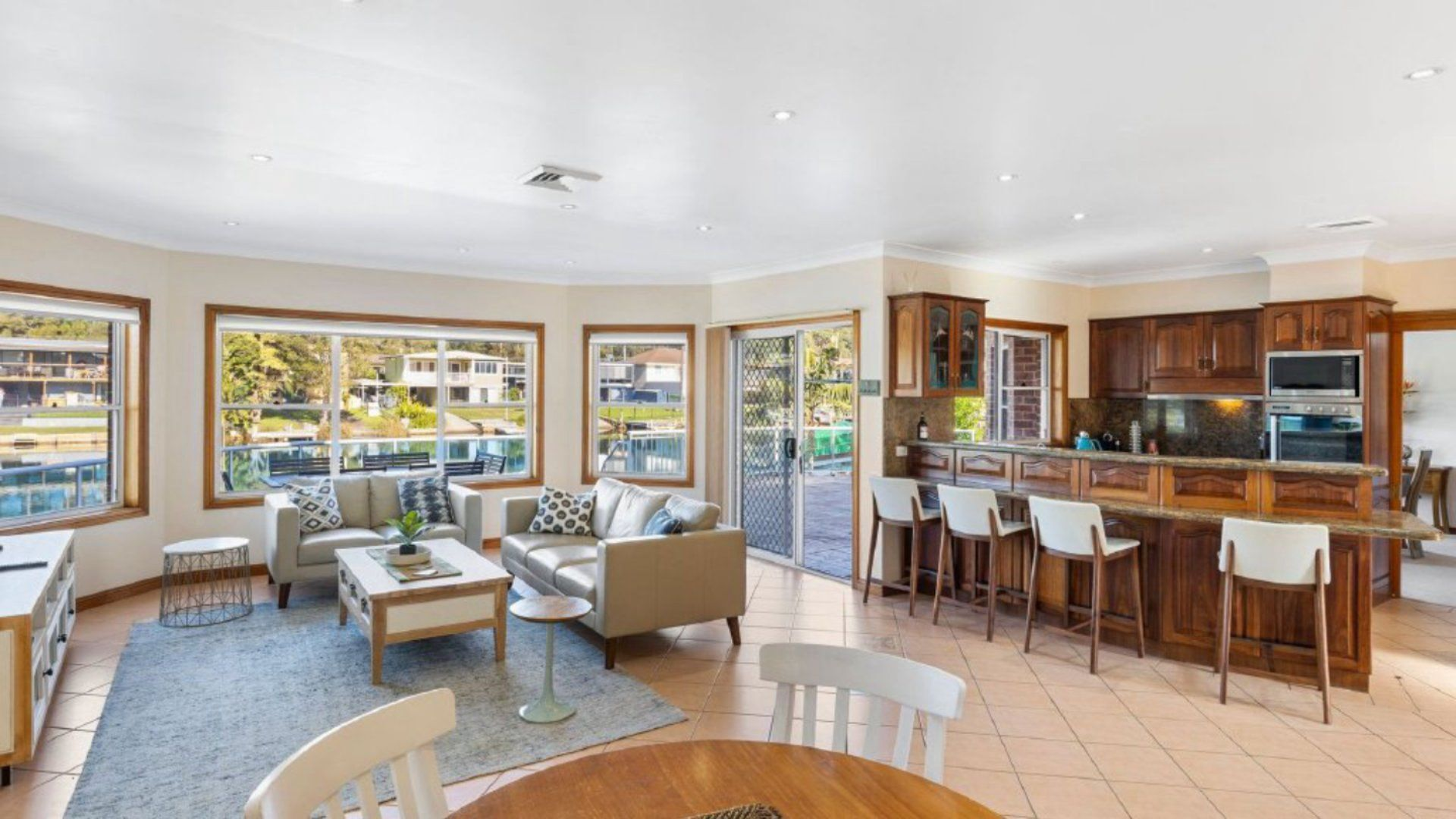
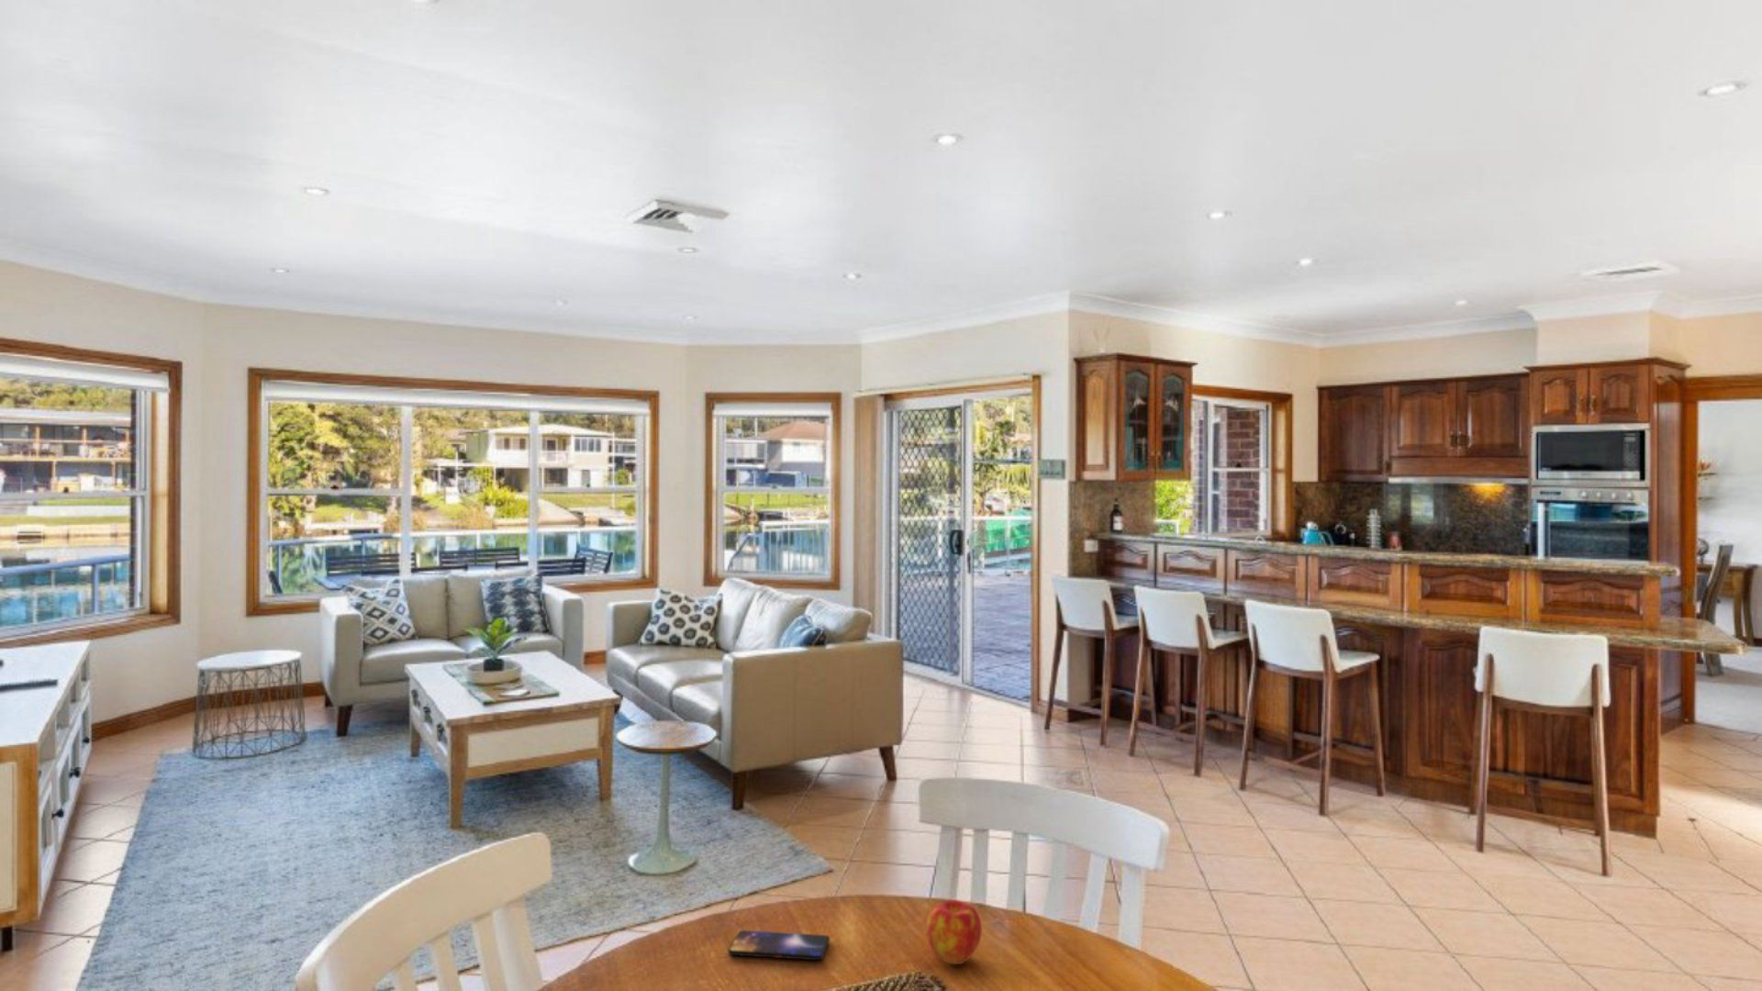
+ smartphone [727,929,830,961]
+ apple [925,899,983,966]
